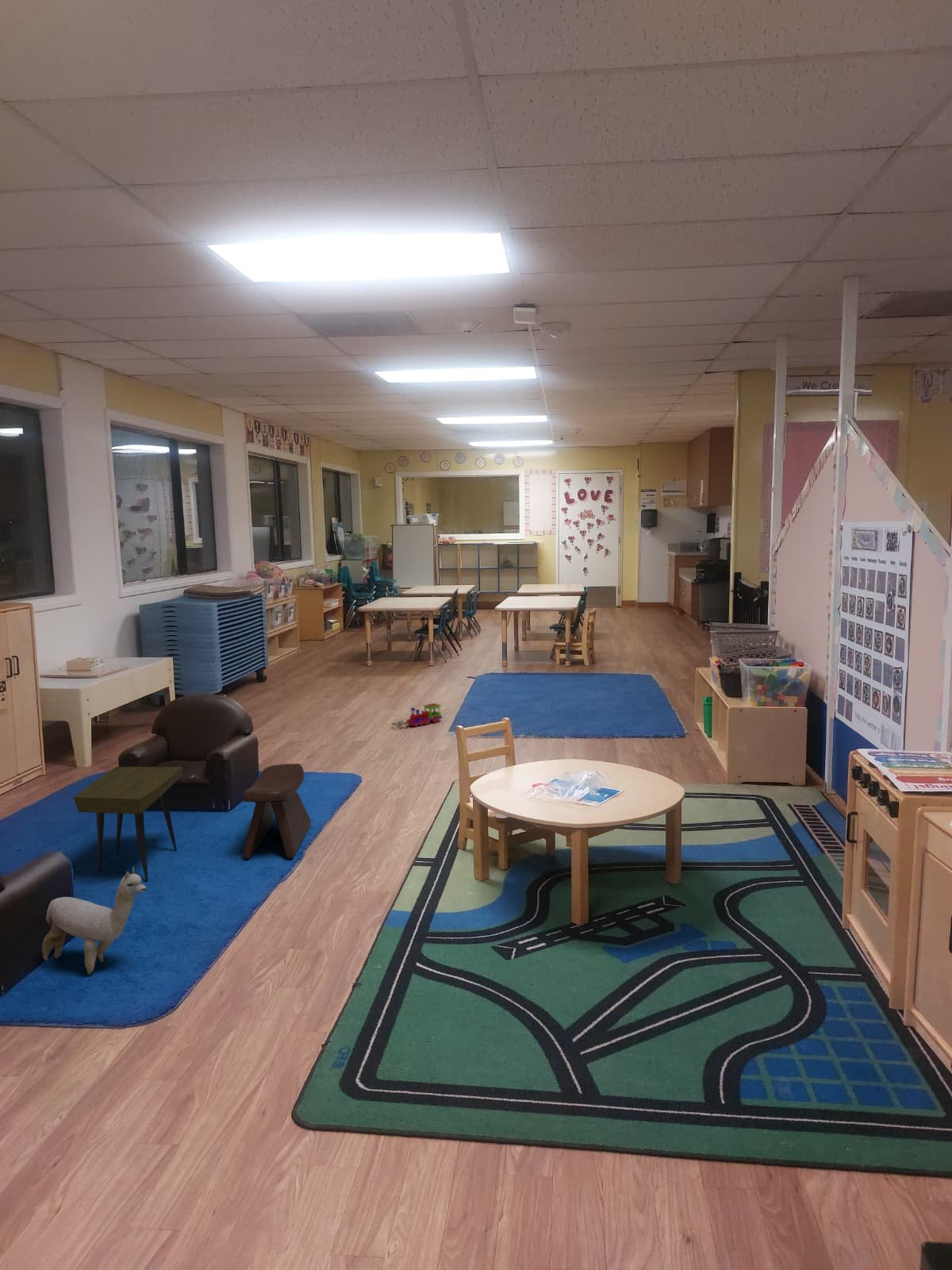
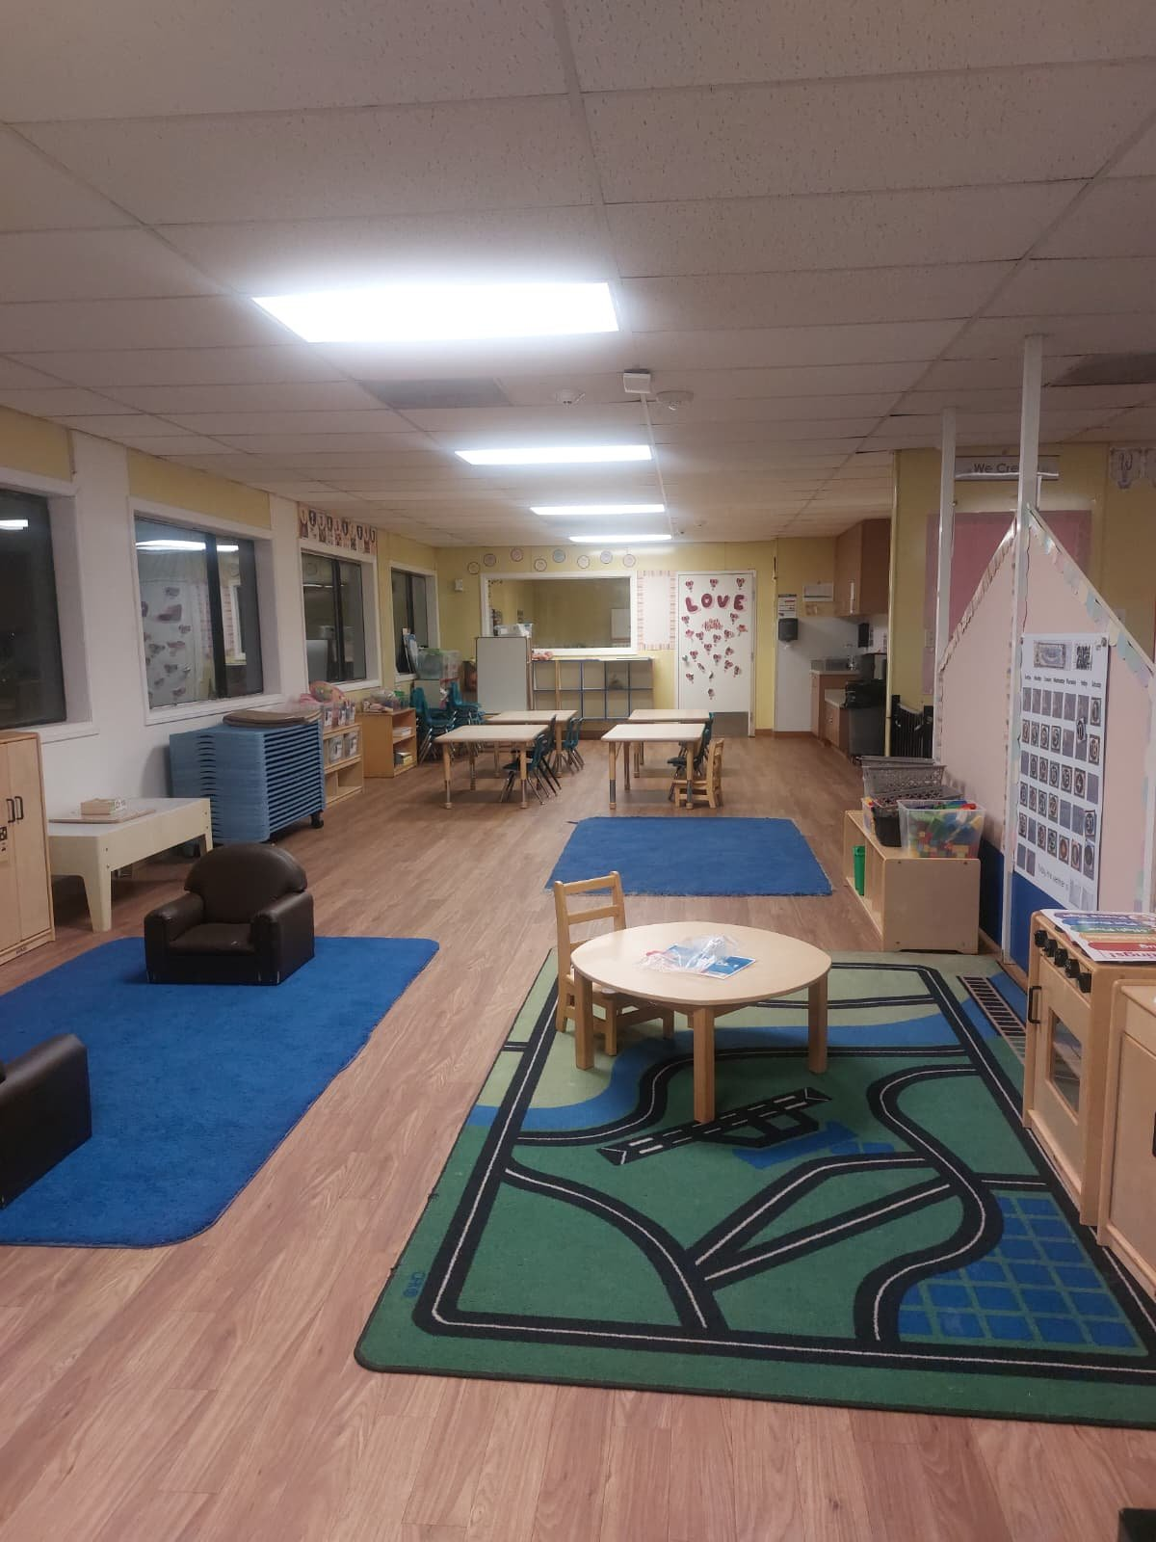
- plush toy [41,867,147,976]
- side table [72,766,183,882]
- stool [242,763,312,860]
- toy train [391,702,443,728]
